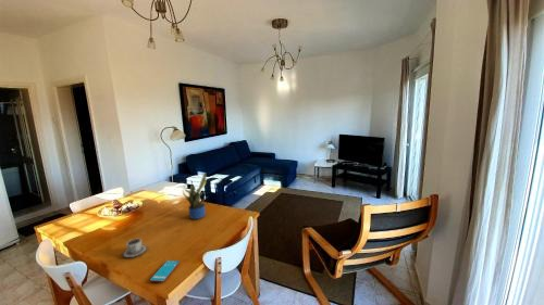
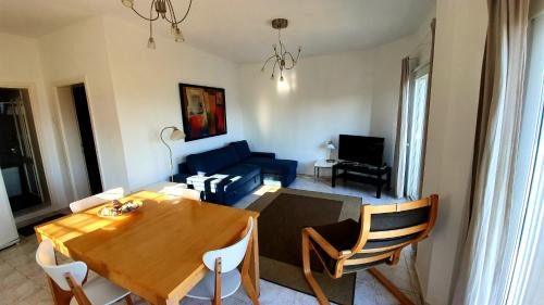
- cup [122,238,148,258]
- smartphone [149,259,181,283]
- potted plant [182,171,209,220]
